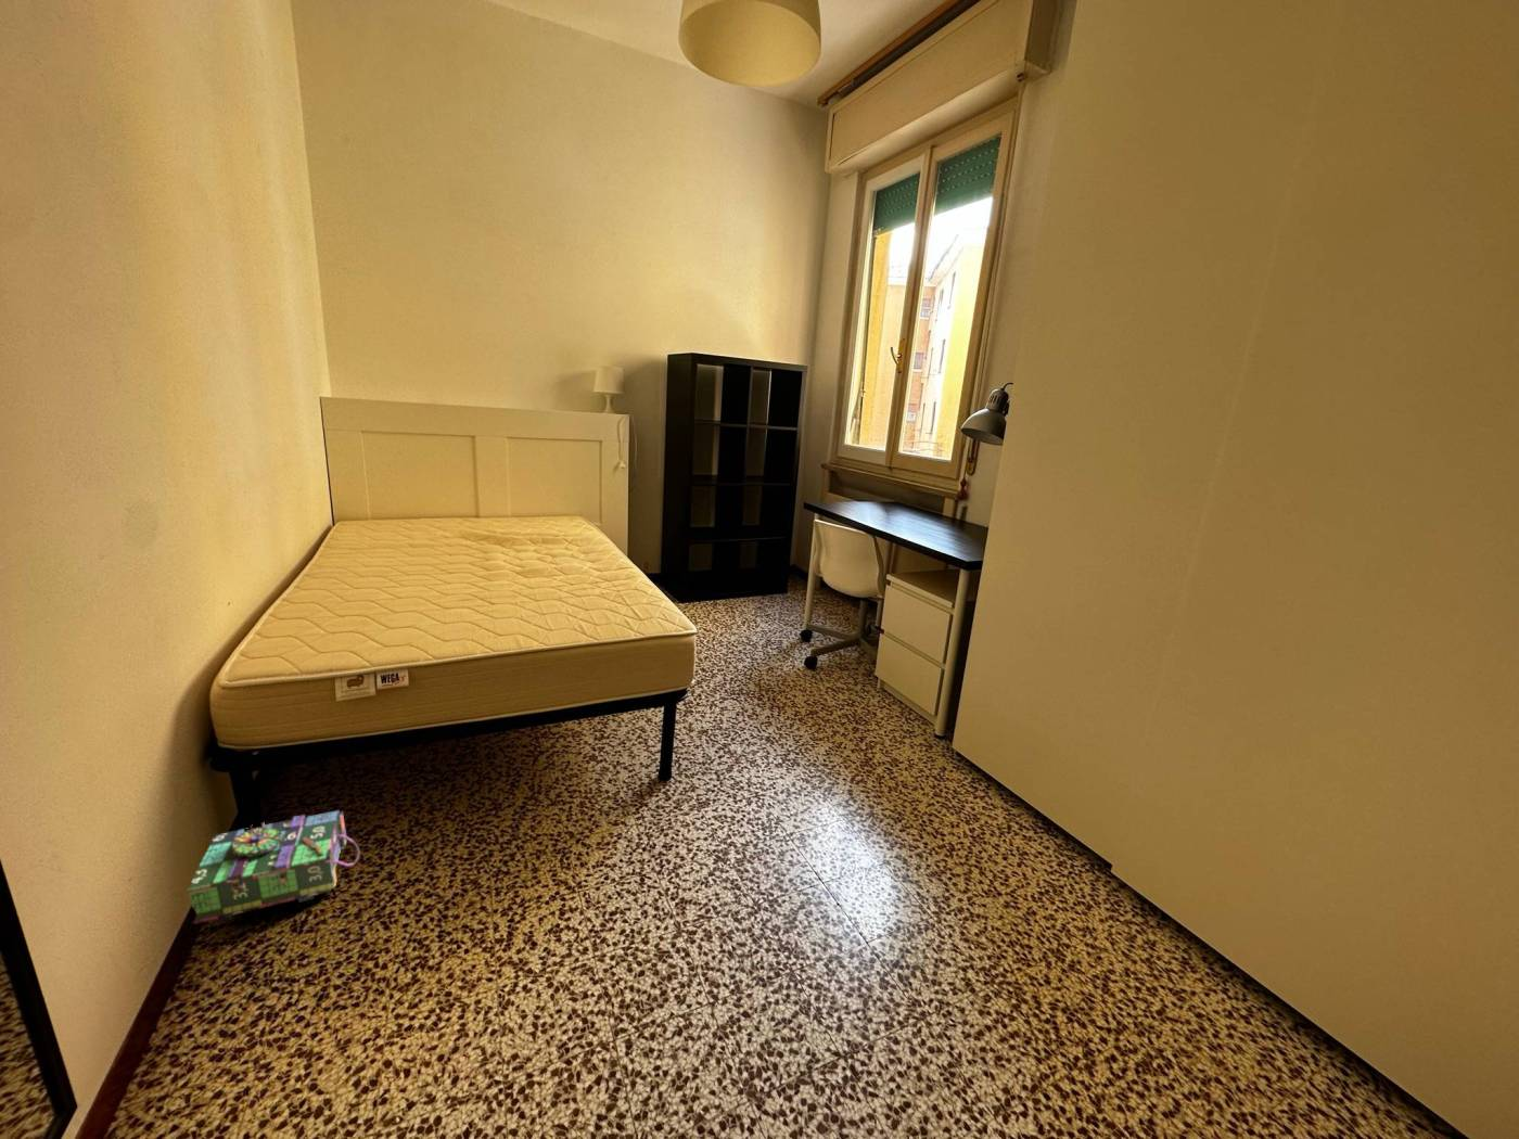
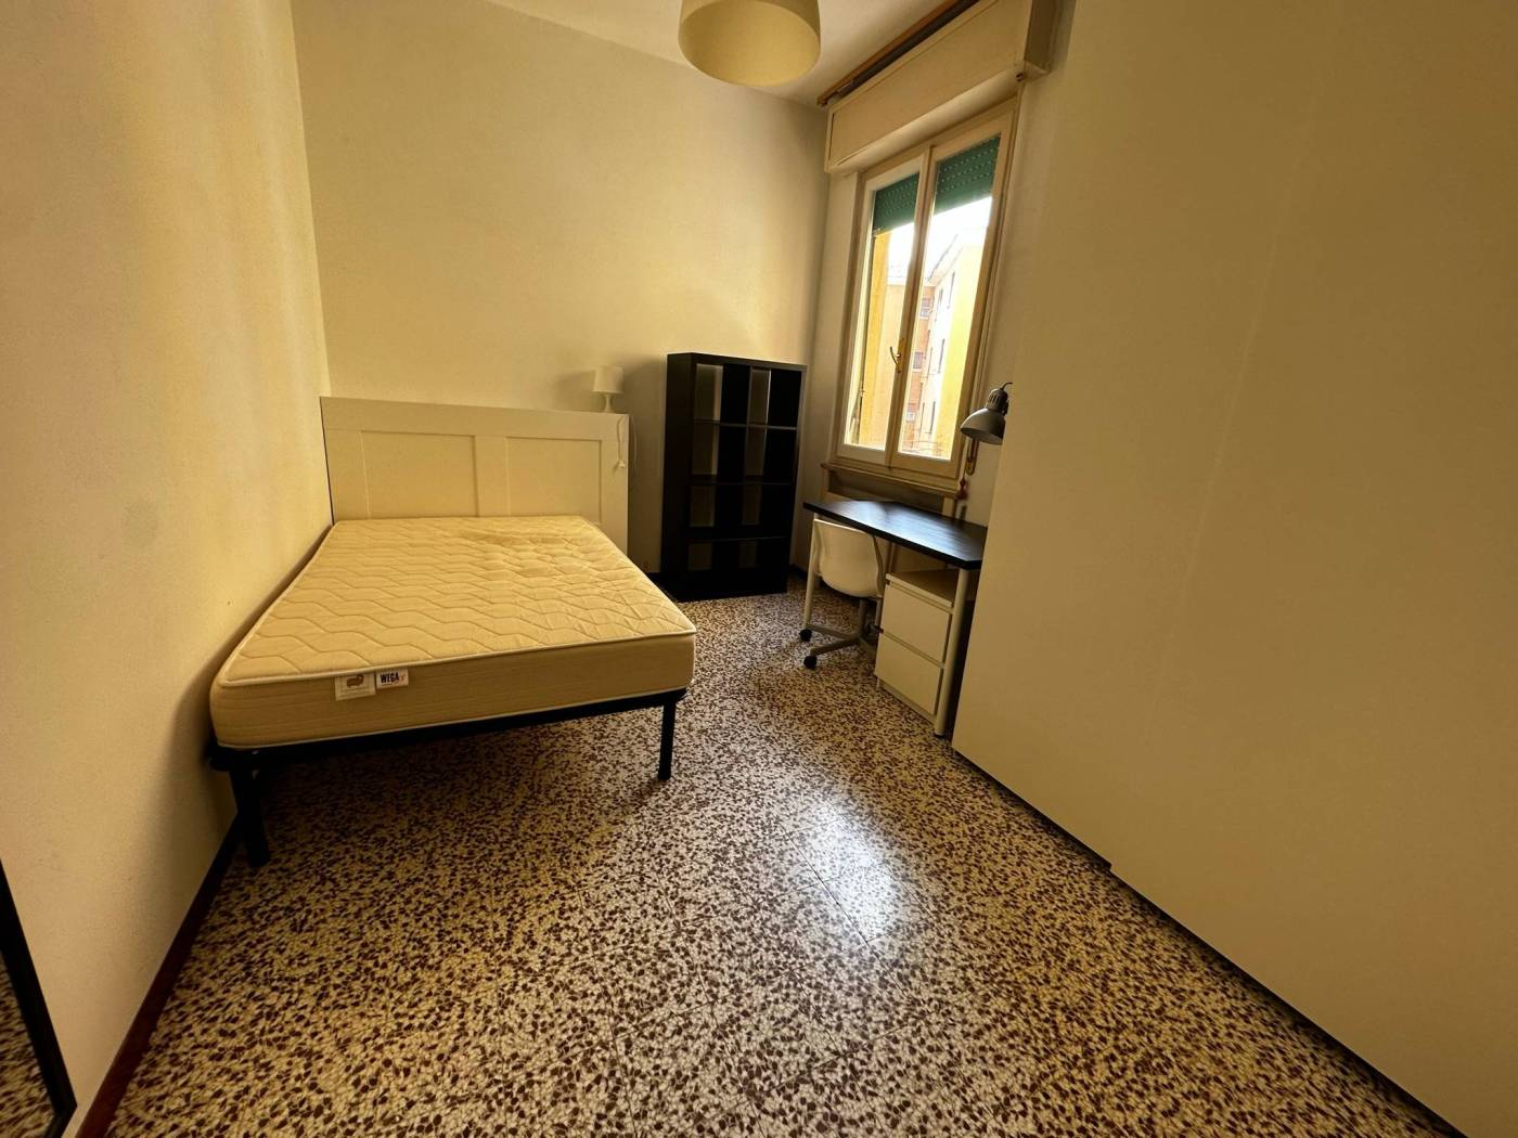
- backpack [187,809,361,925]
